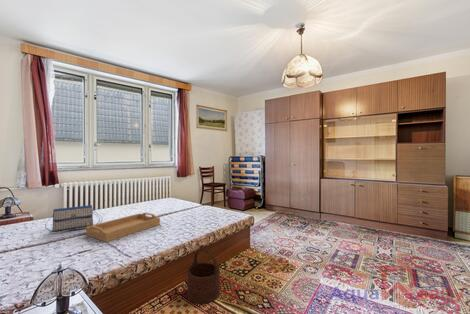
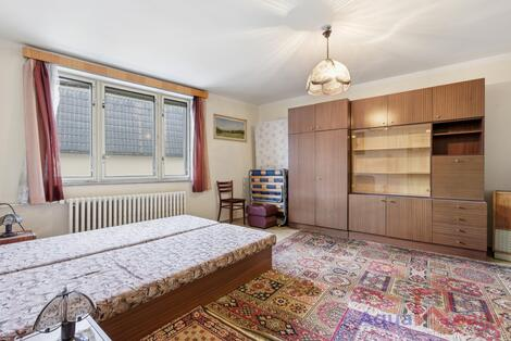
- wooden bucket [187,248,220,305]
- handbag [44,204,103,233]
- serving tray [85,212,161,243]
